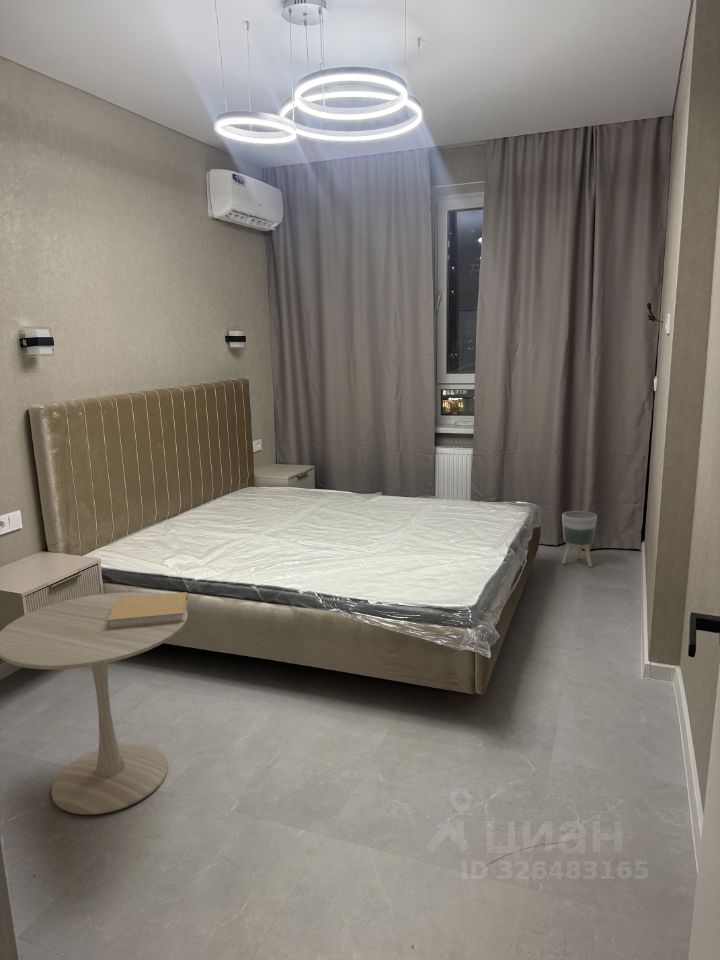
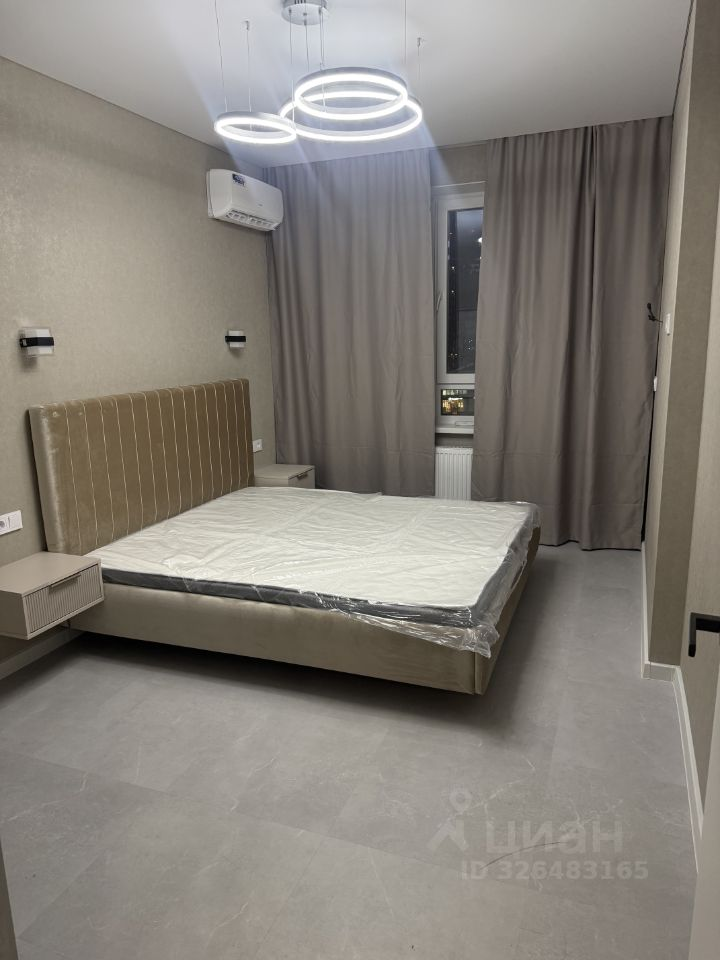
- planter [561,510,598,568]
- book [107,591,188,629]
- side table [0,591,189,816]
